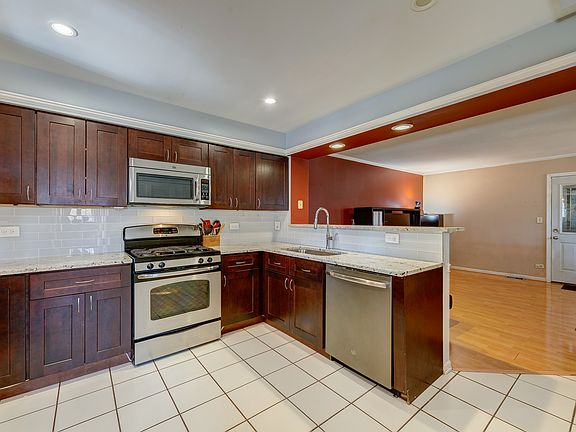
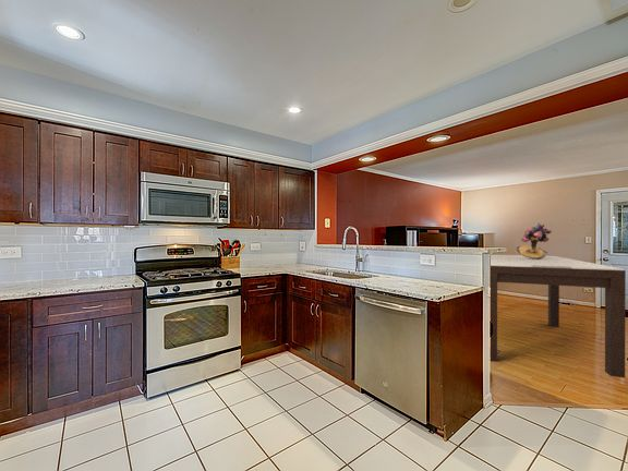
+ dining table [490,254,627,378]
+ bouquet [516,222,553,259]
